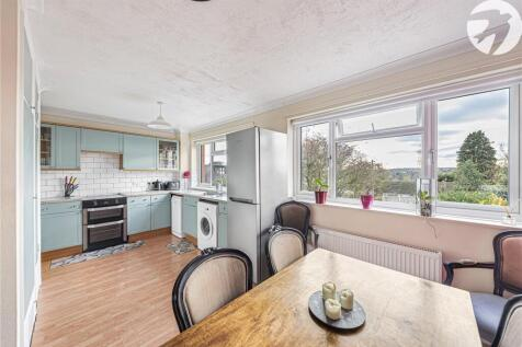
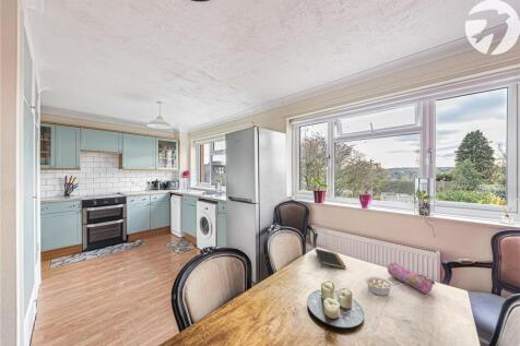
+ pencil case [387,261,436,295]
+ legume [364,275,401,297]
+ notepad [315,248,347,271]
